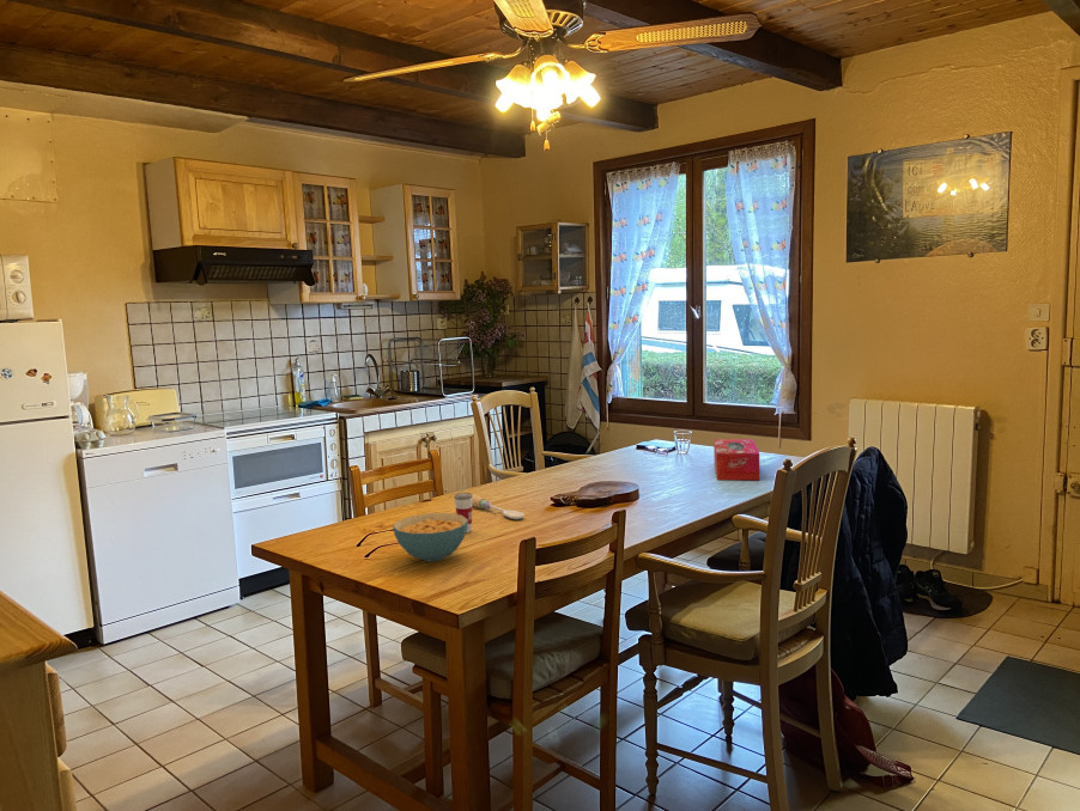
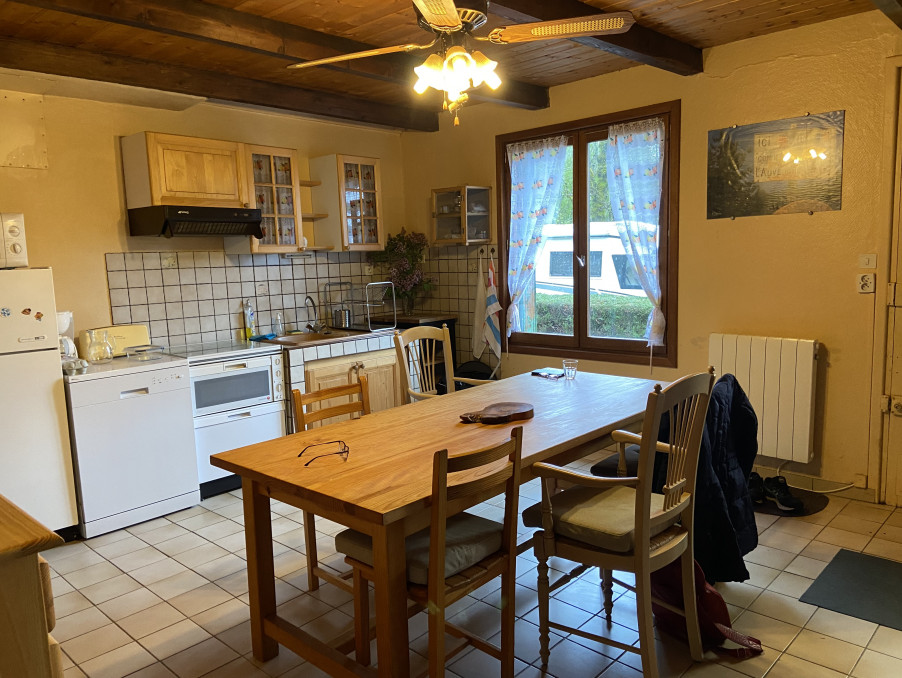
- cup [453,482,473,533]
- spoon [472,494,526,520]
- tissue box [712,438,760,481]
- cereal bowl [392,512,468,562]
